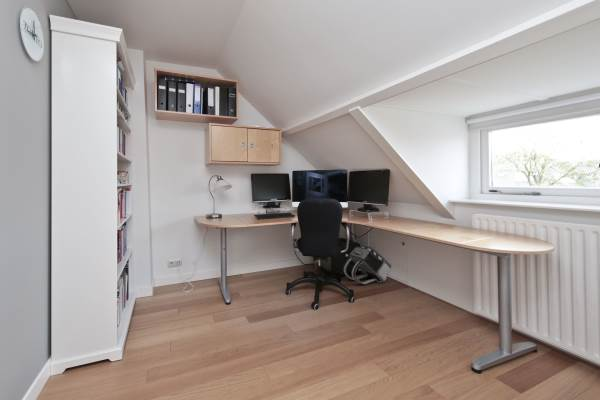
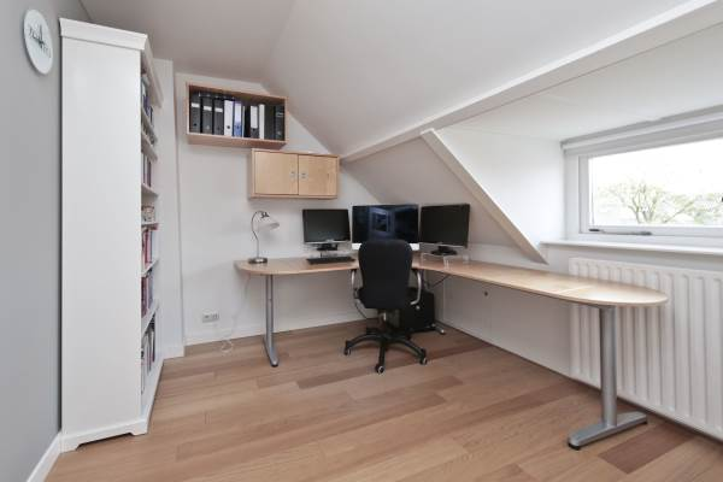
- backpack [341,244,392,285]
